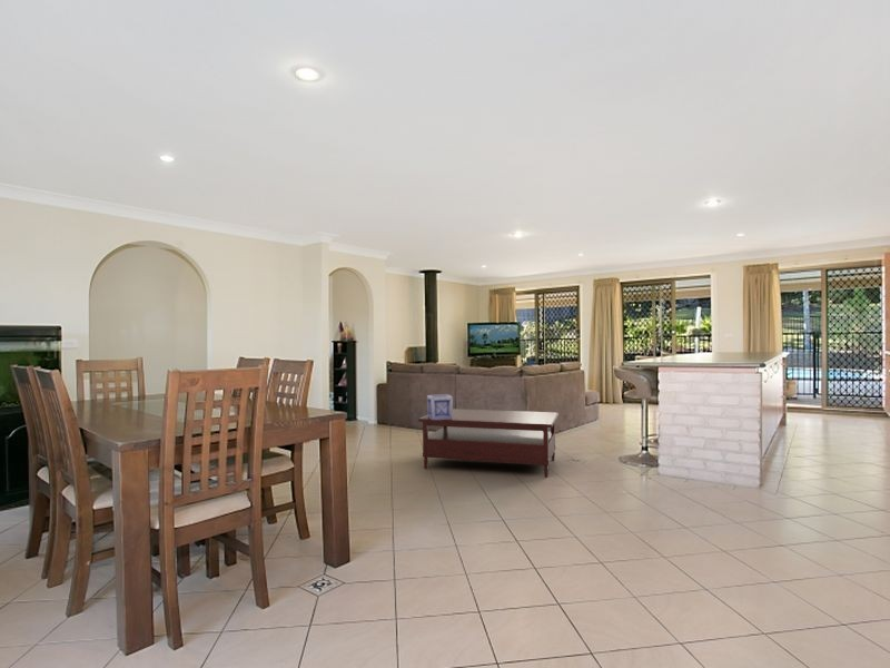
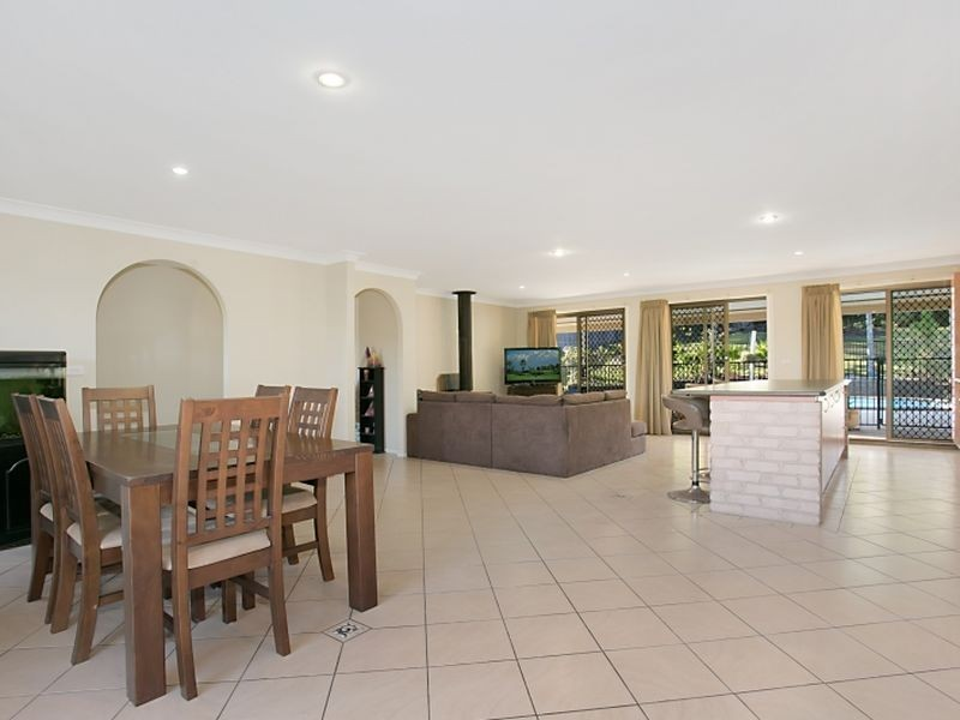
- coffee table [417,407,560,479]
- wooden crate [426,393,454,420]
